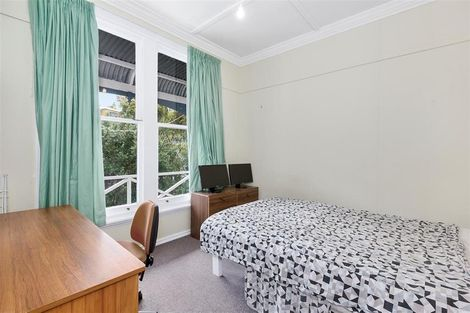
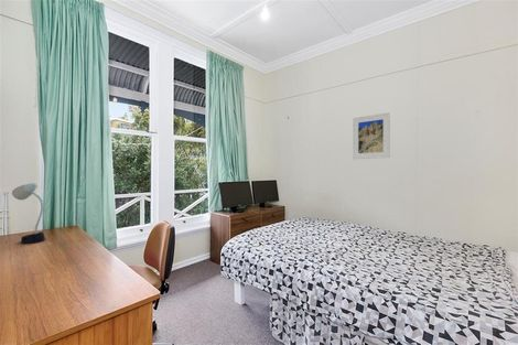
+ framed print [352,111,391,160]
+ desk lamp [11,182,46,245]
